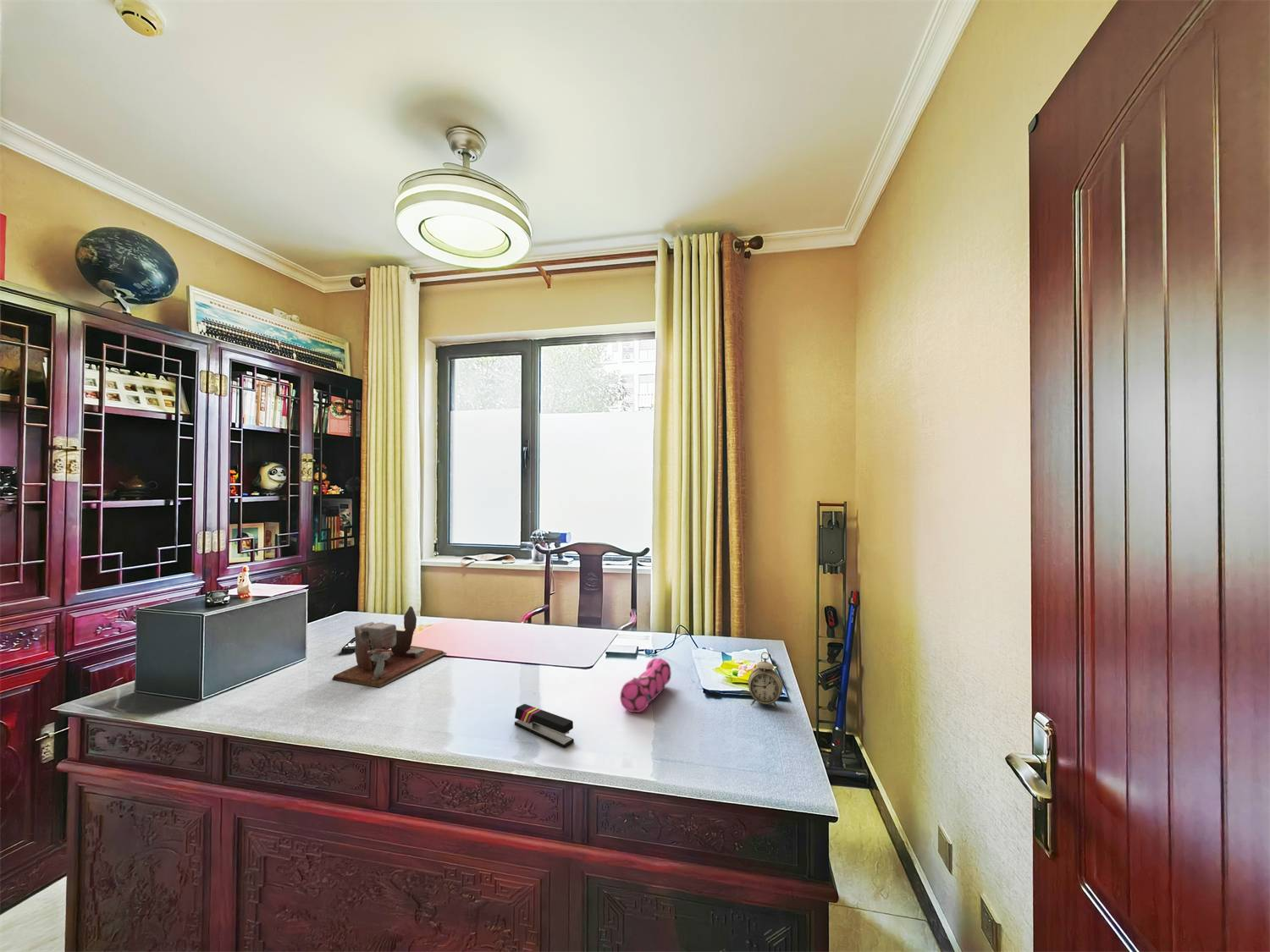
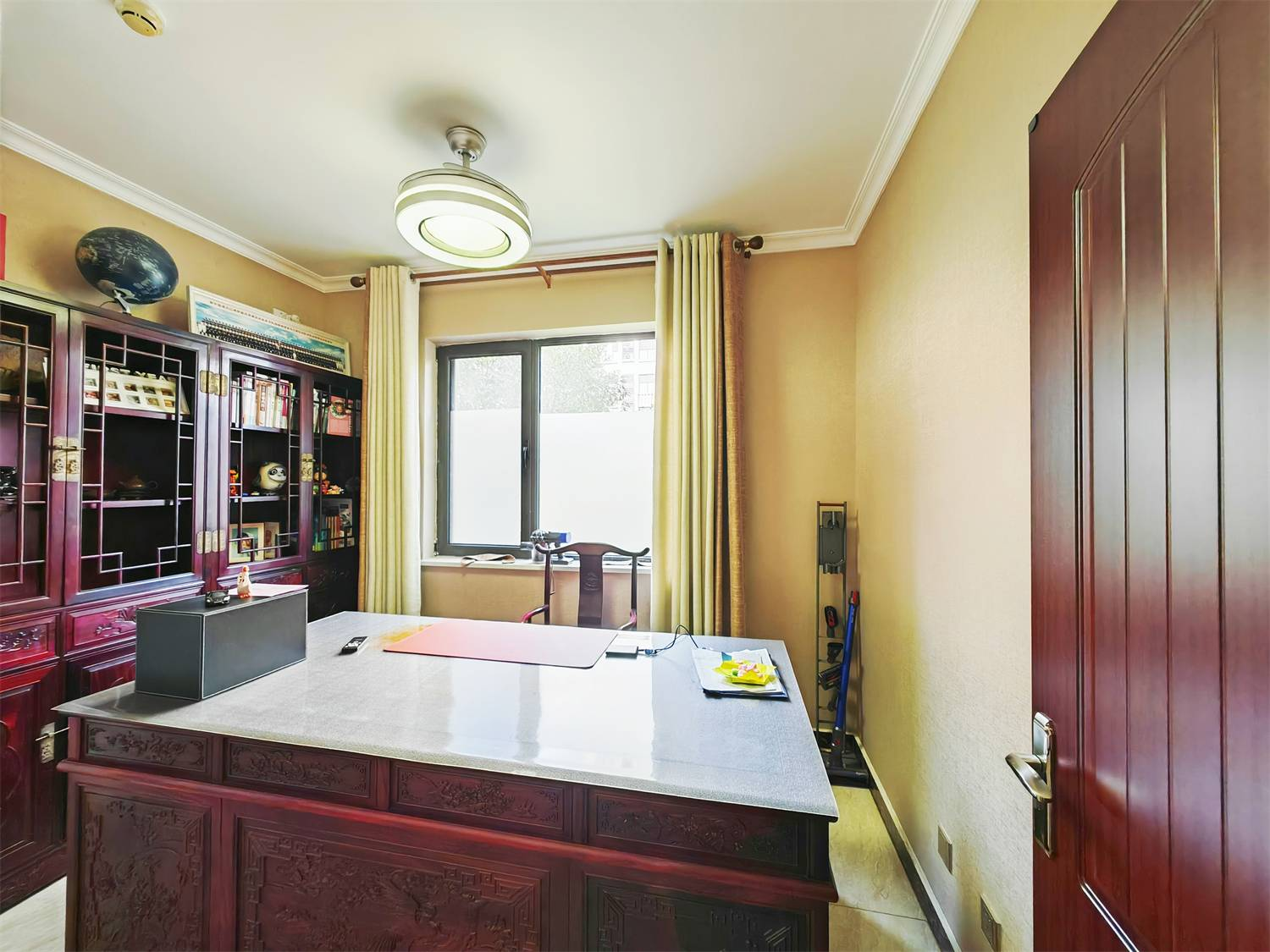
- stapler [514,703,575,748]
- desk organizer [332,606,448,688]
- alarm clock [748,652,784,710]
- pencil case [619,658,672,713]
